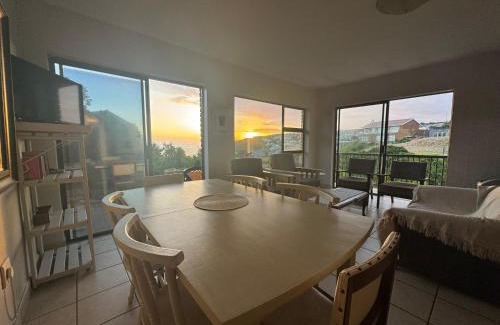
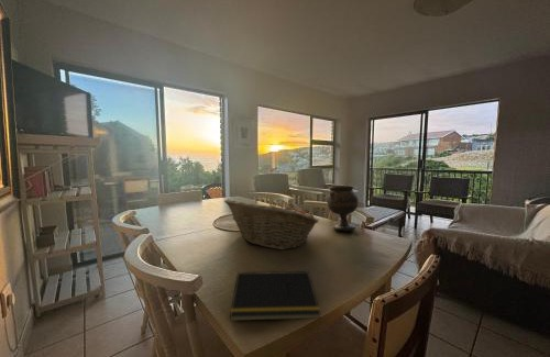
+ notepad [229,270,322,322]
+ goblet [326,185,360,232]
+ fruit basket [223,199,320,250]
